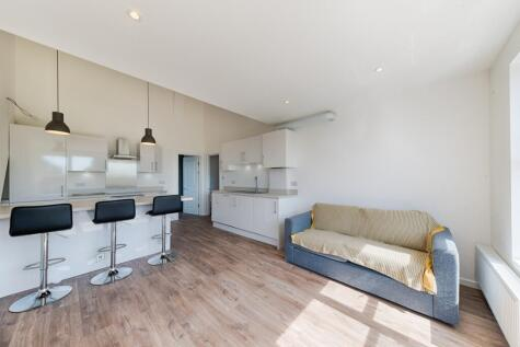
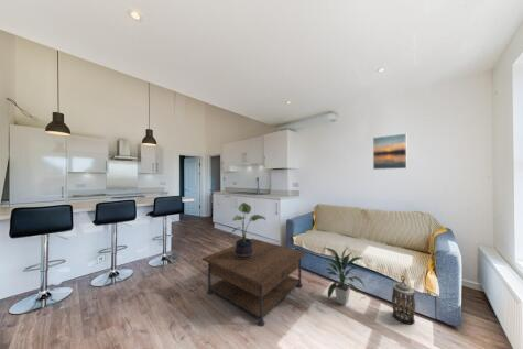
+ indoor plant [320,247,366,306]
+ lantern [391,275,416,326]
+ coffee table [200,238,307,328]
+ potted plant [228,201,266,259]
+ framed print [372,132,408,171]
